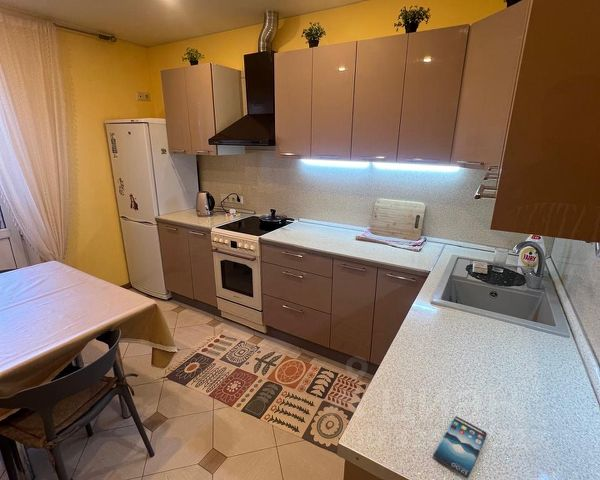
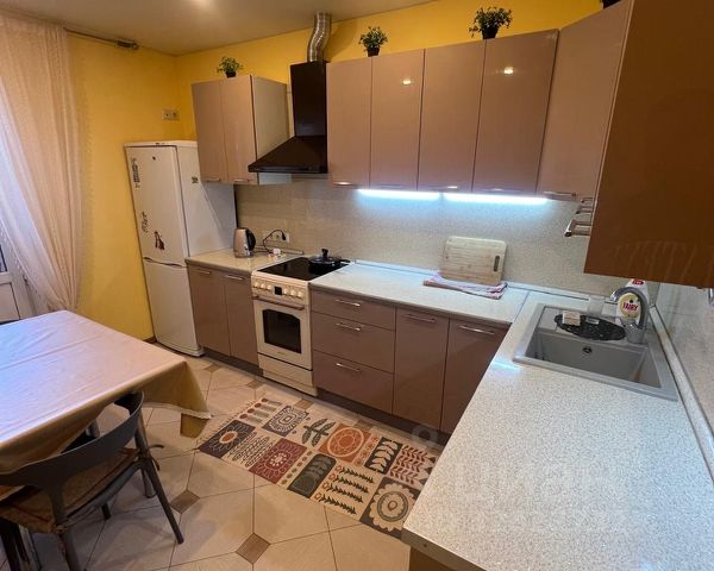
- smartphone [432,415,488,479]
